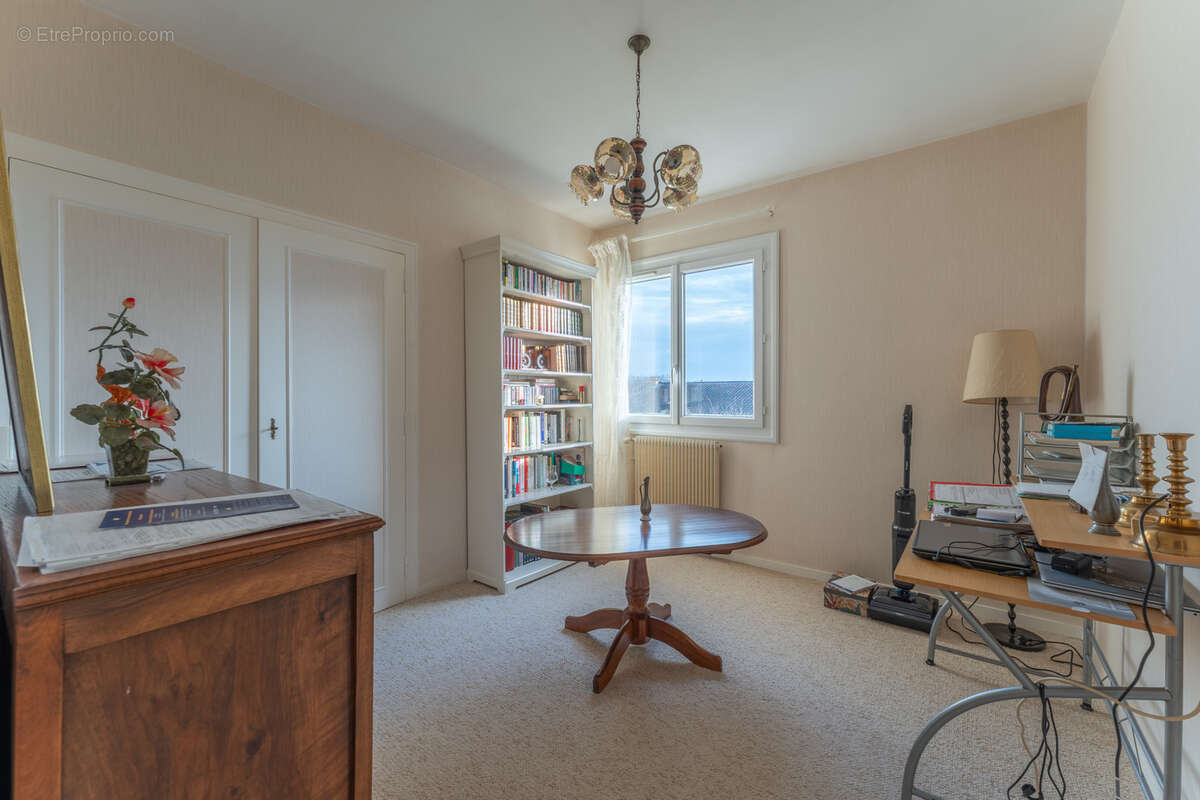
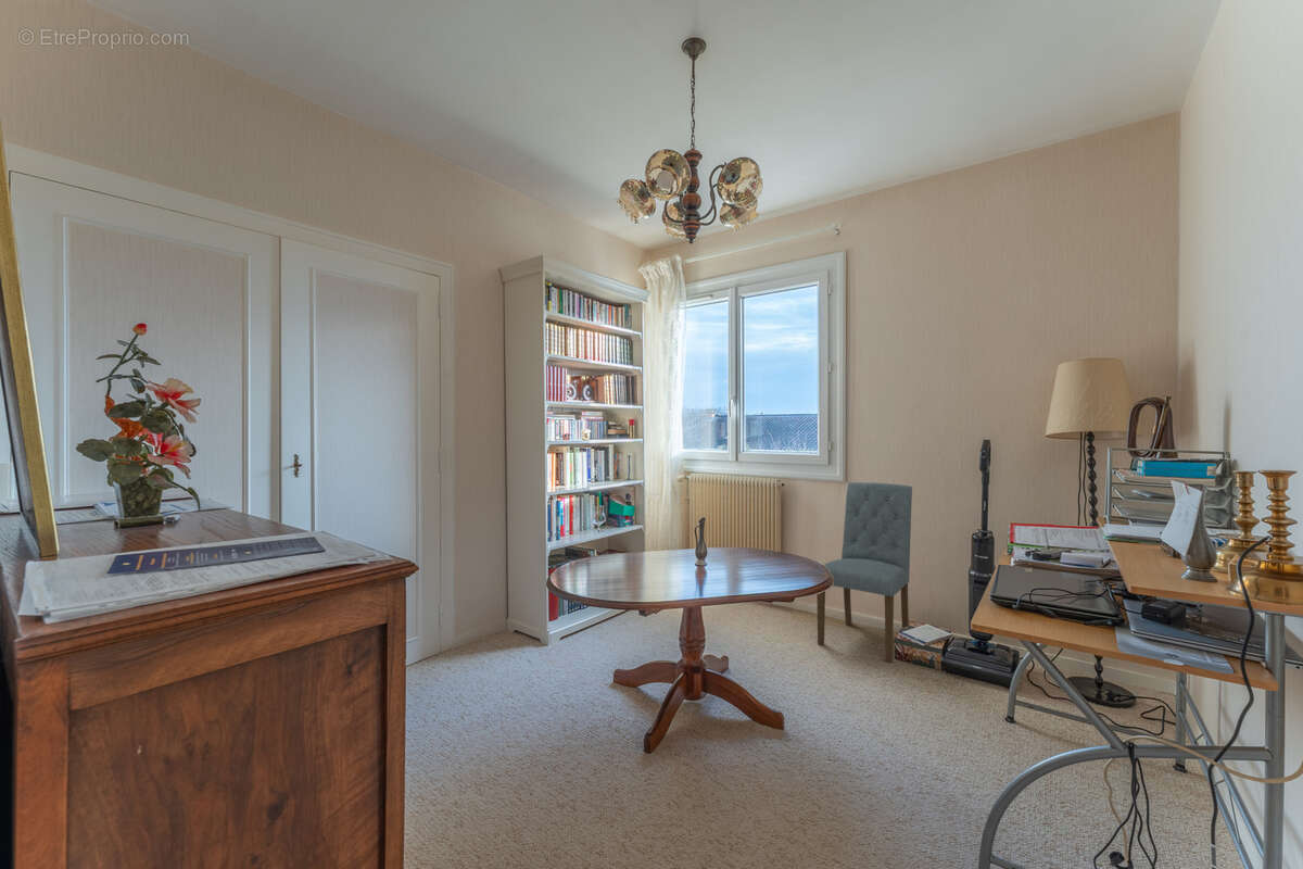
+ dining chair [815,481,913,664]
